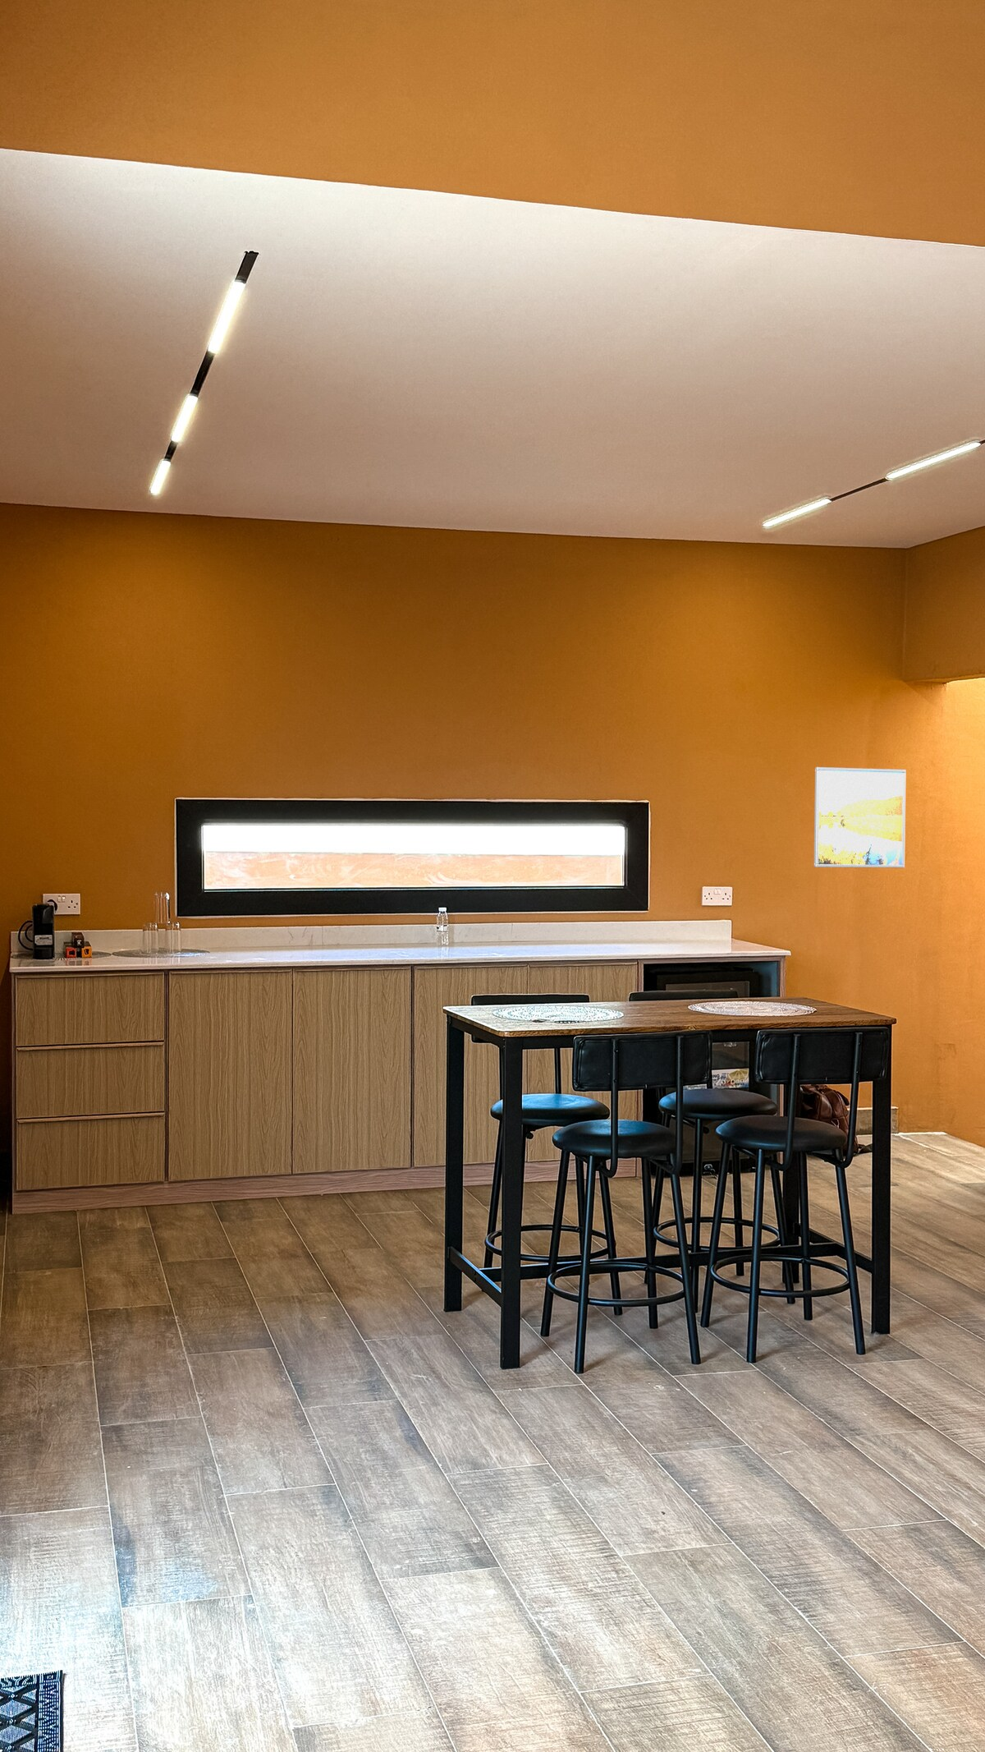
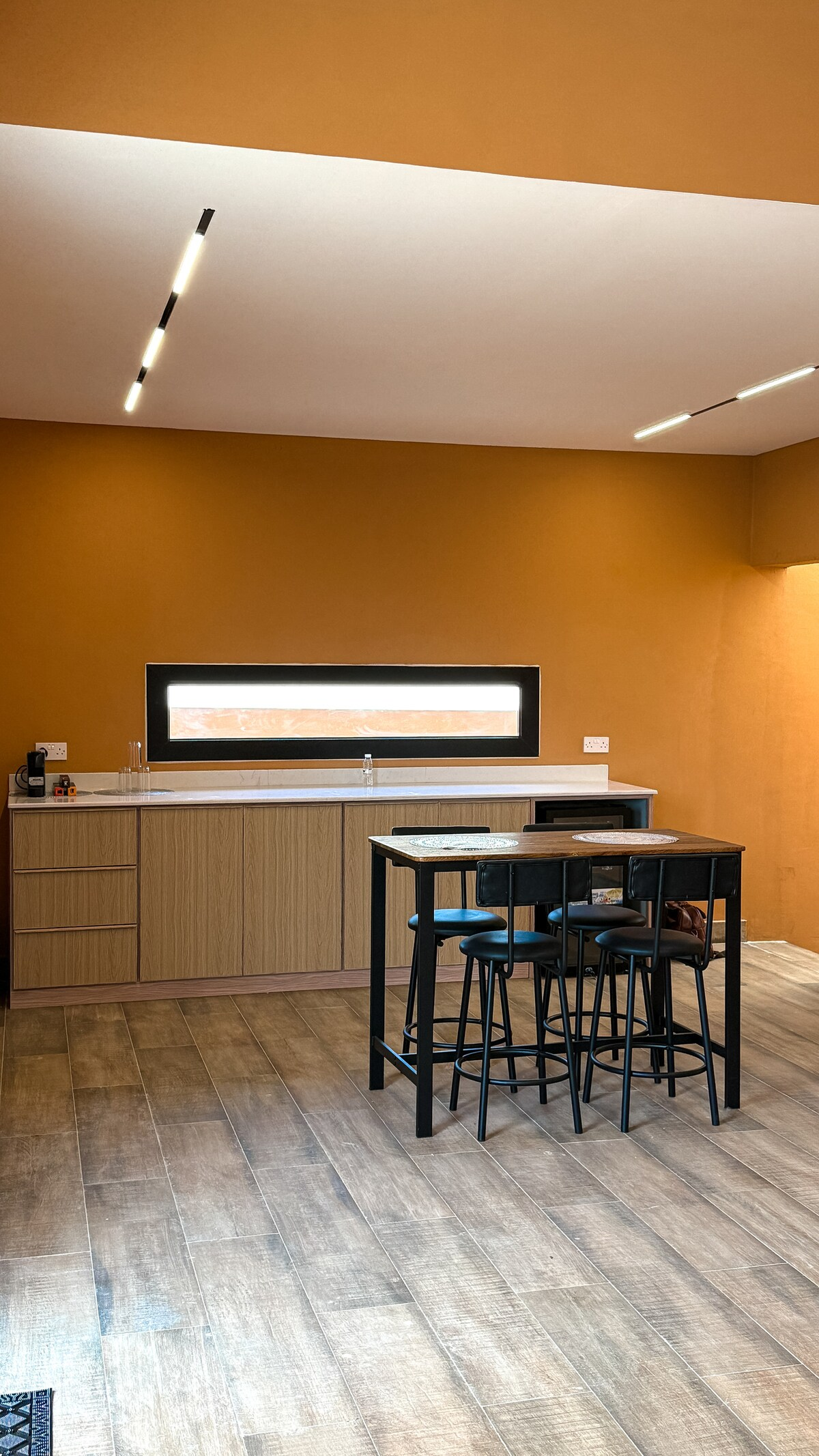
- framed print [813,766,907,869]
